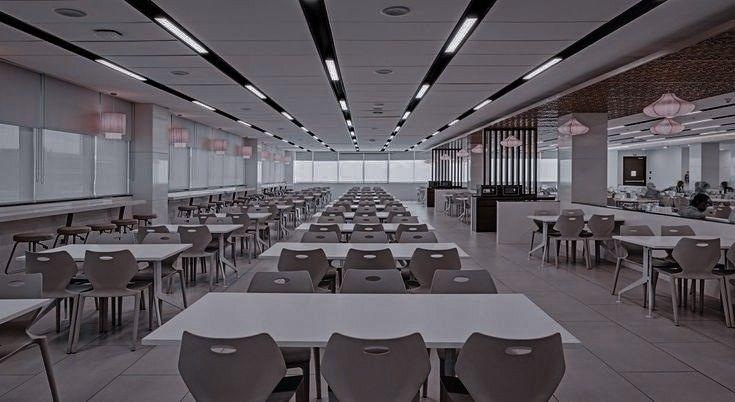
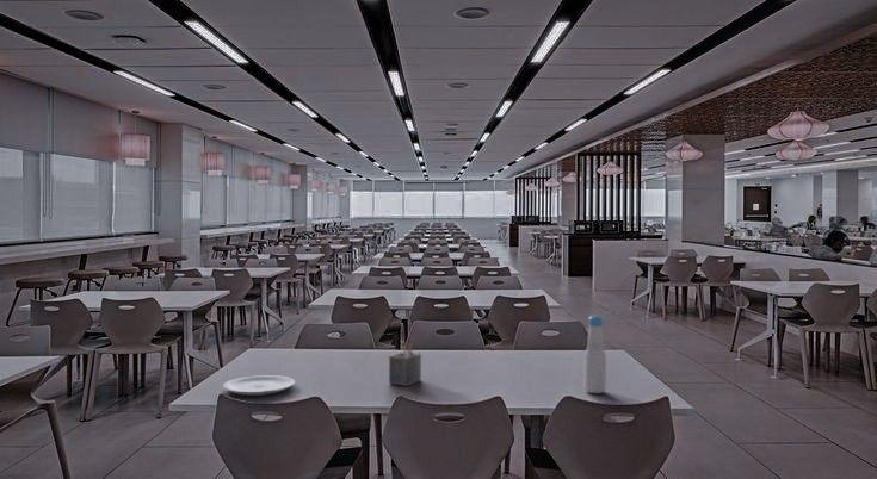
+ plate [222,374,296,397]
+ napkin holder [388,341,422,387]
+ bottle [583,313,607,394]
